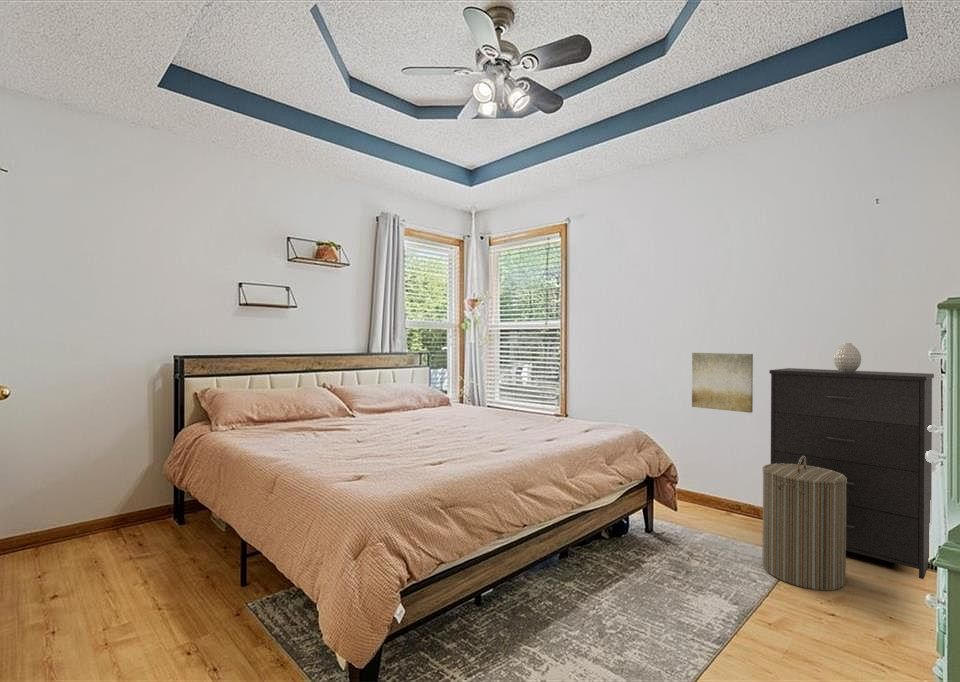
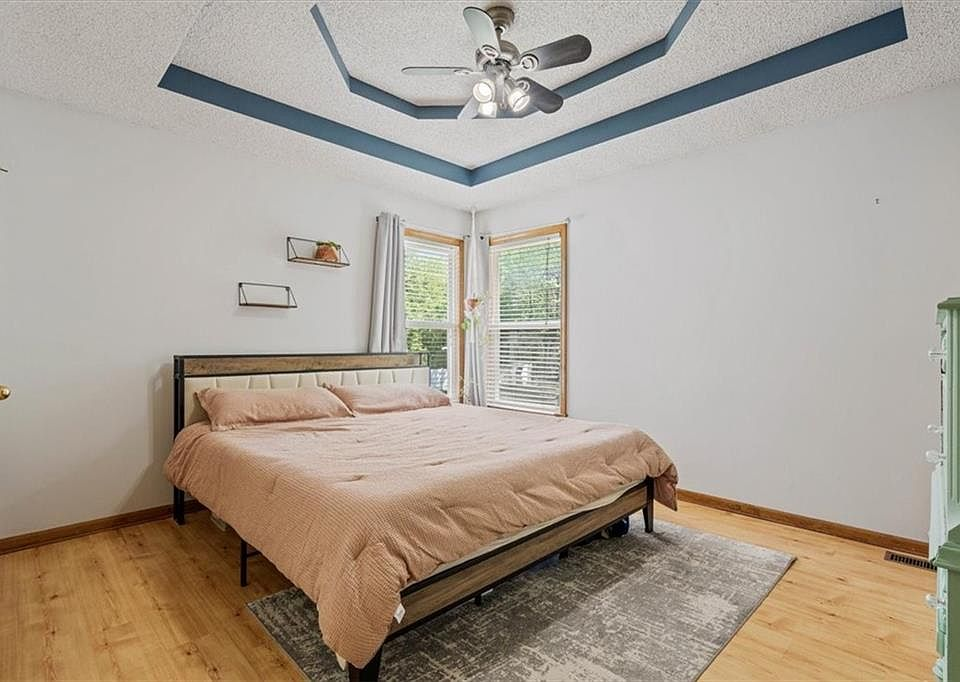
- wall art [691,352,754,414]
- vase [833,342,862,372]
- dresser [768,367,935,580]
- laundry hamper [761,456,847,592]
